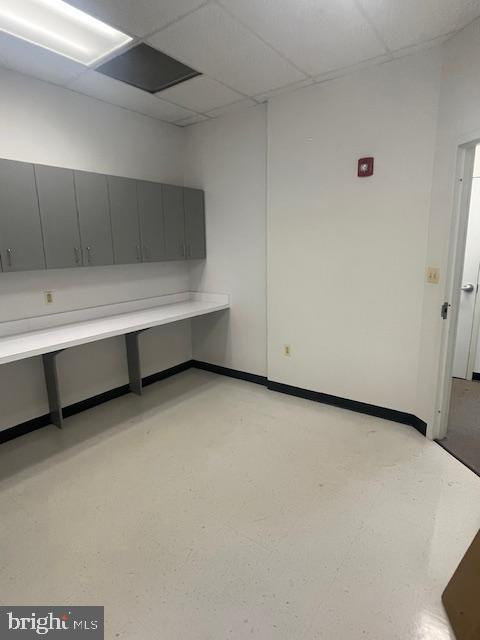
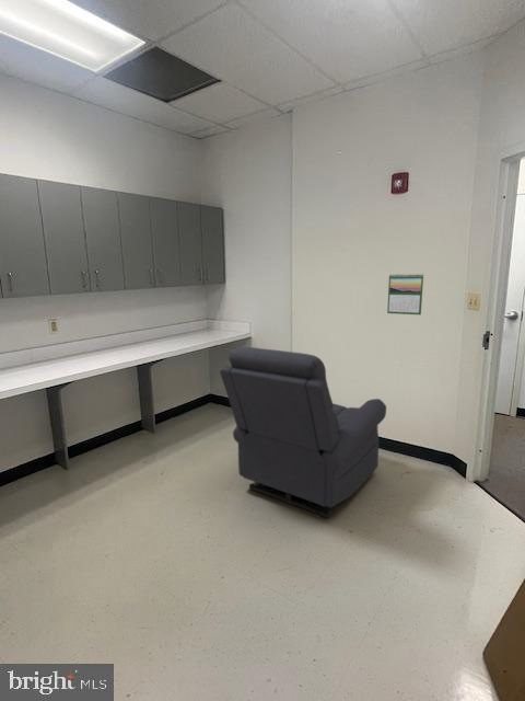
+ calendar [386,273,424,315]
+ chair [219,346,387,519]
